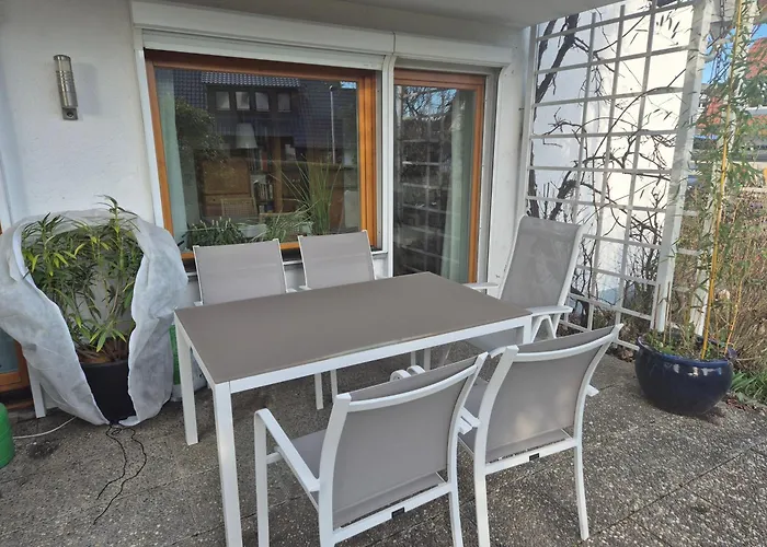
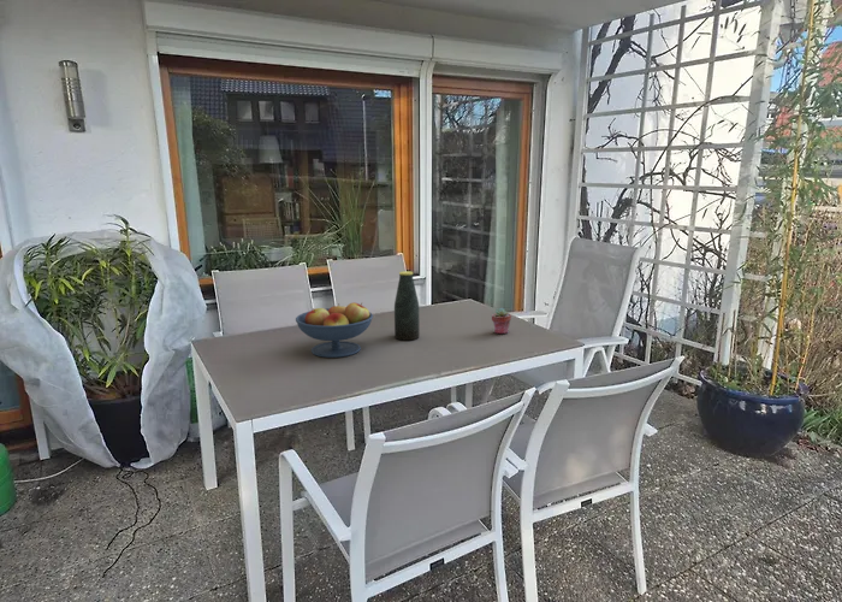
+ fruit bowl [295,301,374,359]
+ bottle [393,270,421,342]
+ potted succulent [491,307,512,335]
